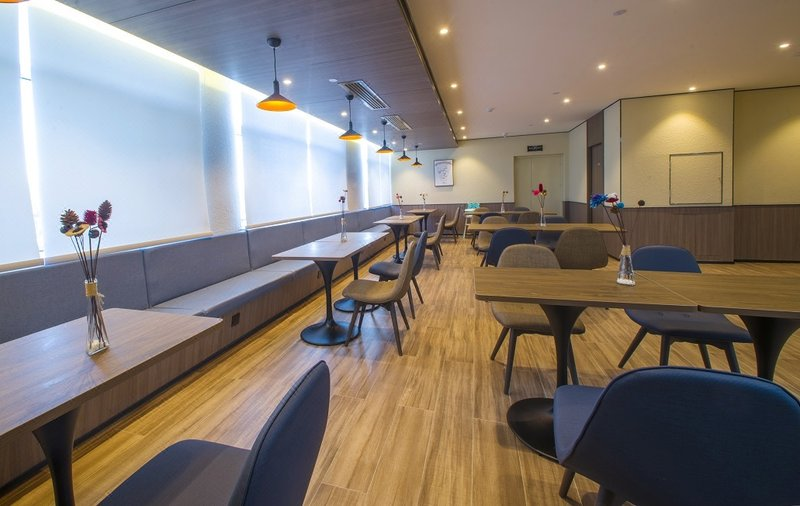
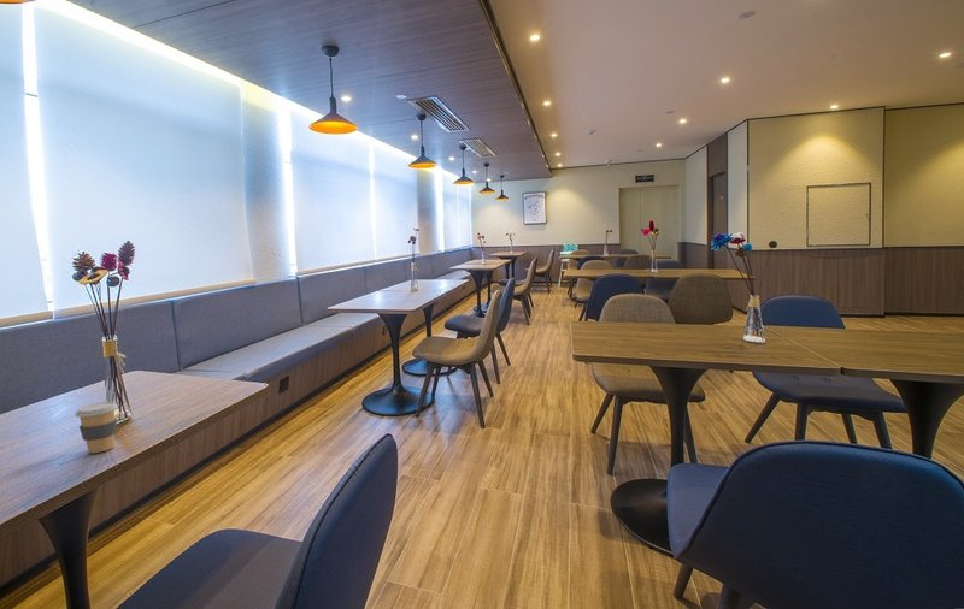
+ coffee cup [74,401,119,454]
